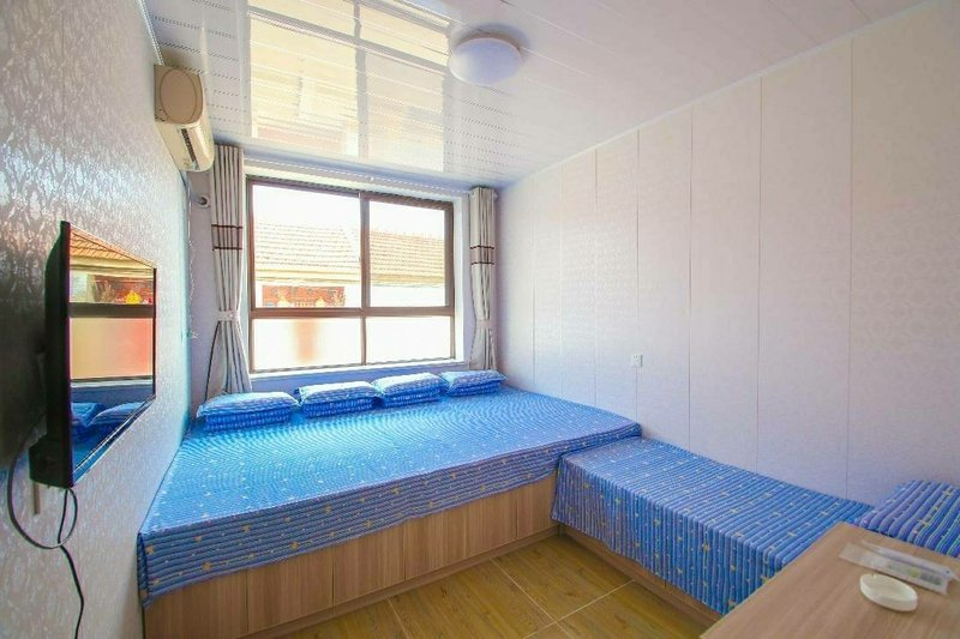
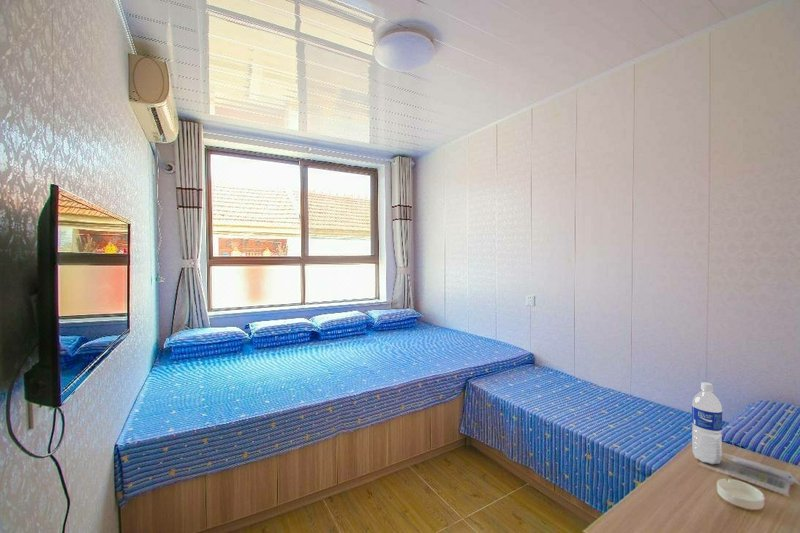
+ water bottle [691,381,723,465]
